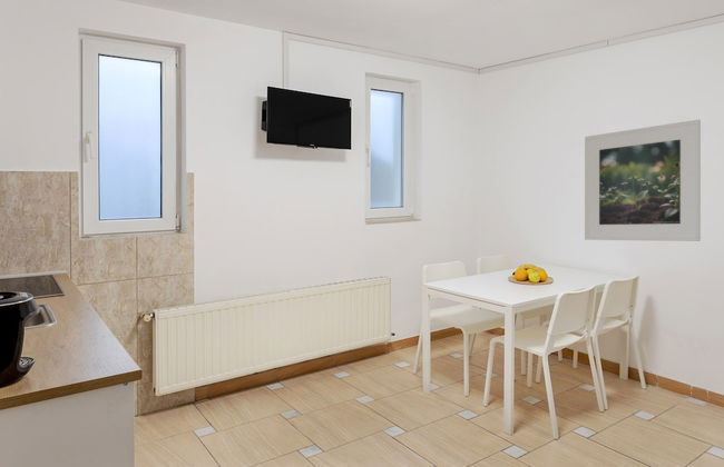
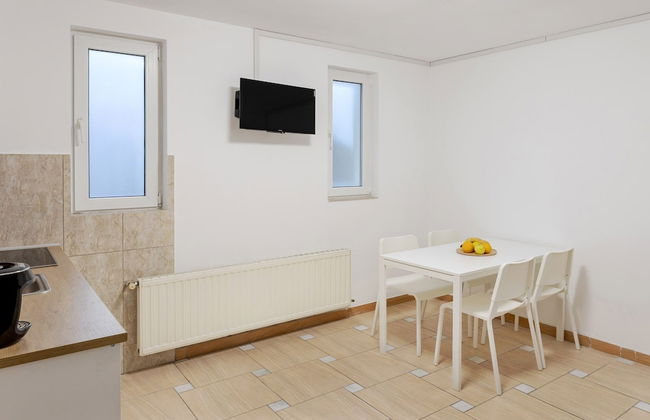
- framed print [584,119,702,242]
